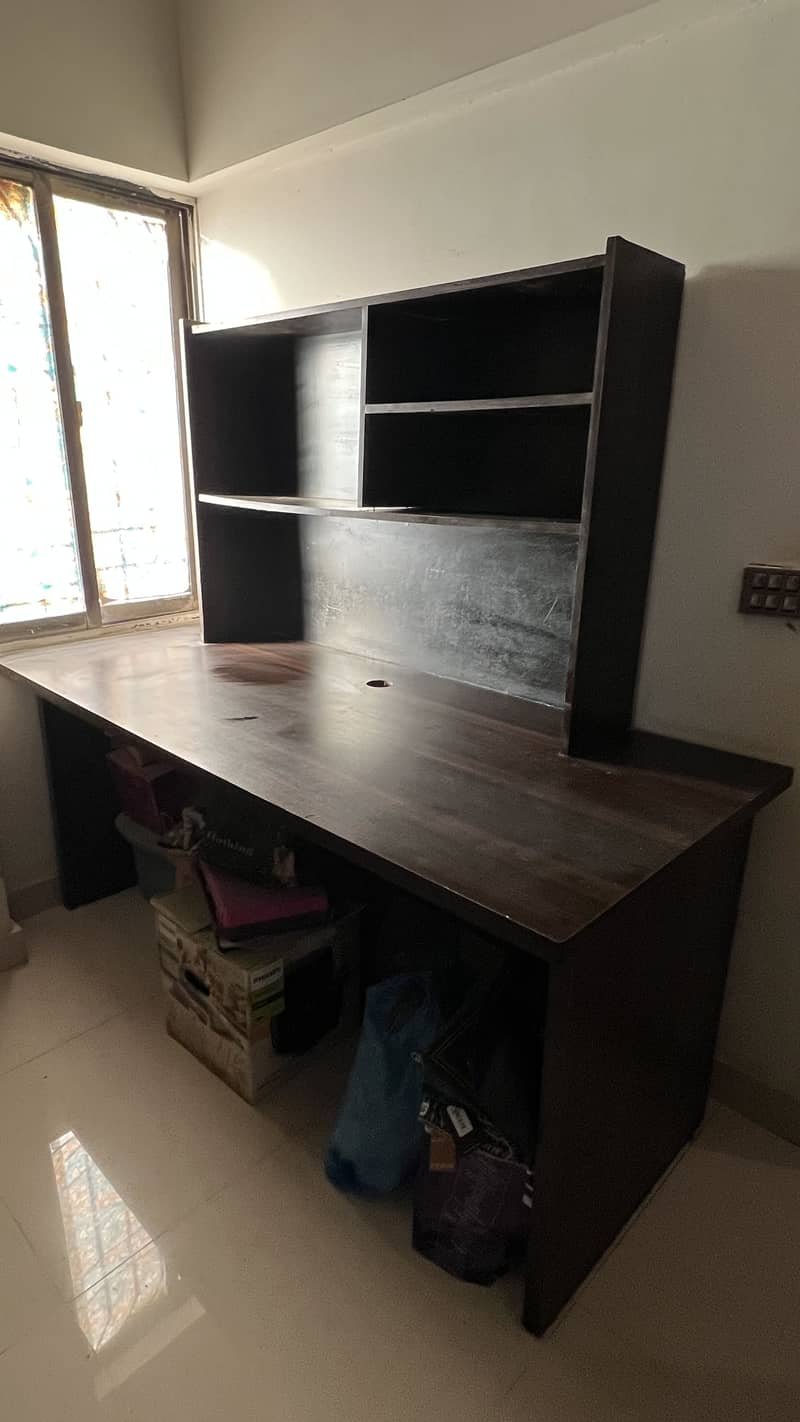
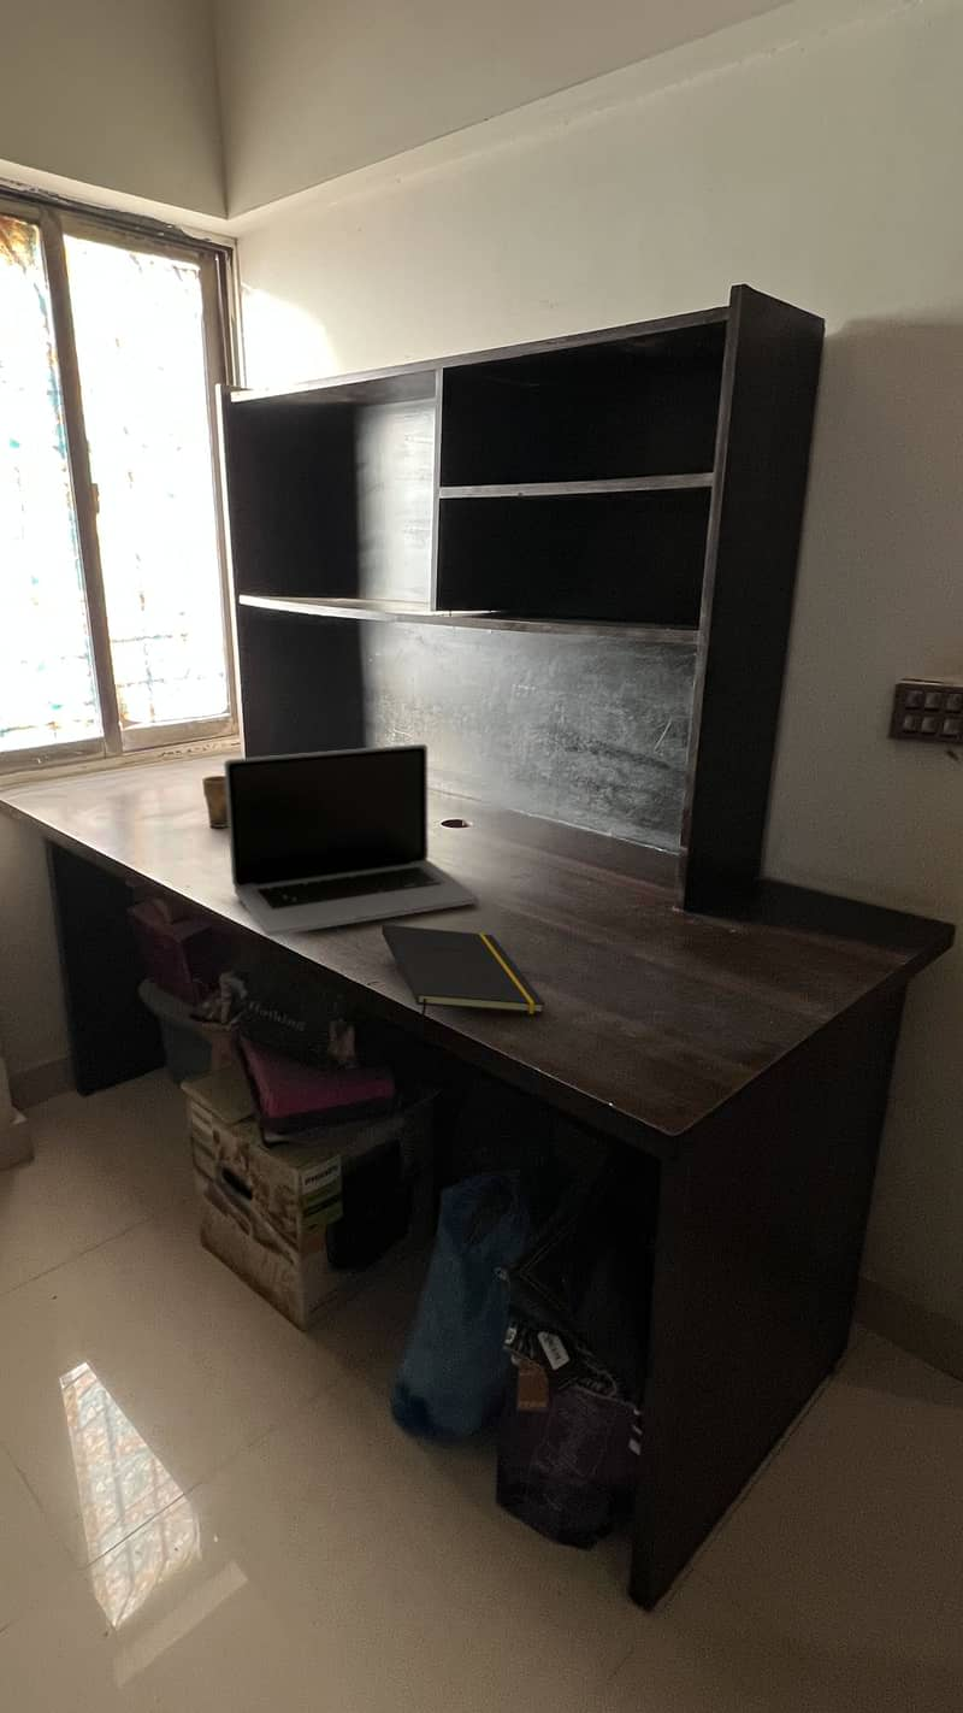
+ cup [201,775,229,829]
+ notepad [380,923,547,1032]
+ laptop [223,743,480,937]
